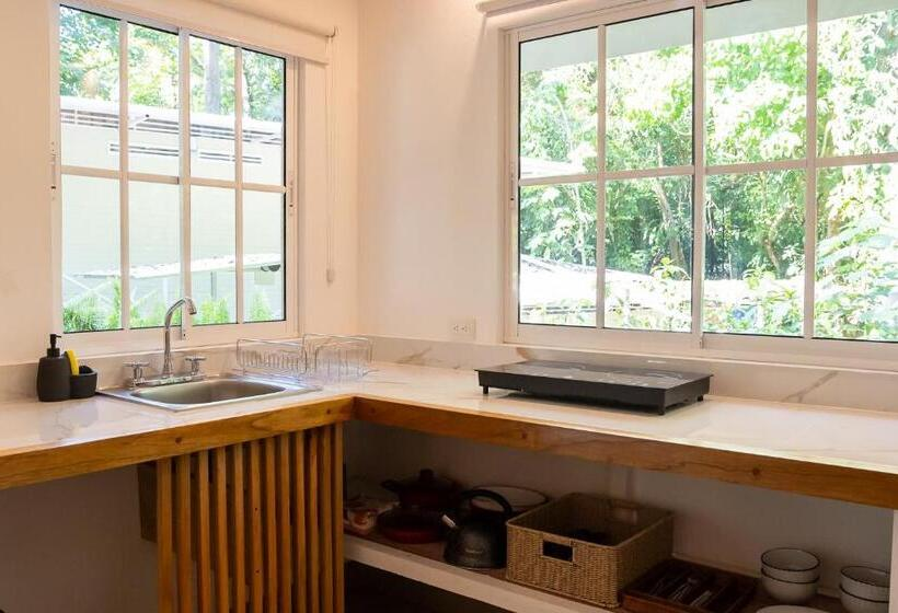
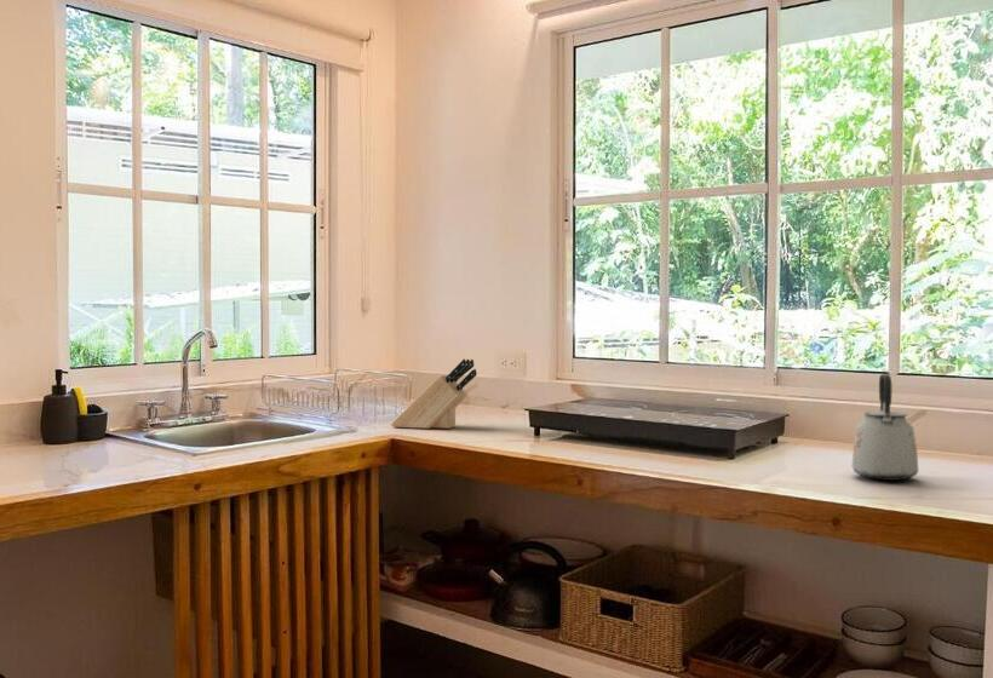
+ knife block [390,358,478,430]
+ kettle [851,373,919,482]
